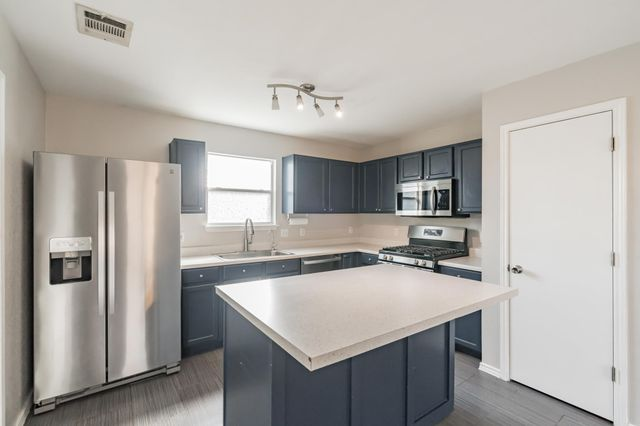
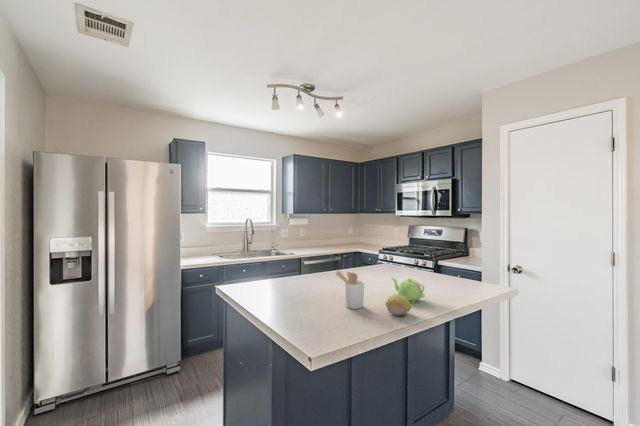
+ utensil holder [334,270,365,310]
+ teapot [390,277,426,304]
+ fruit [385,294,413,316]
